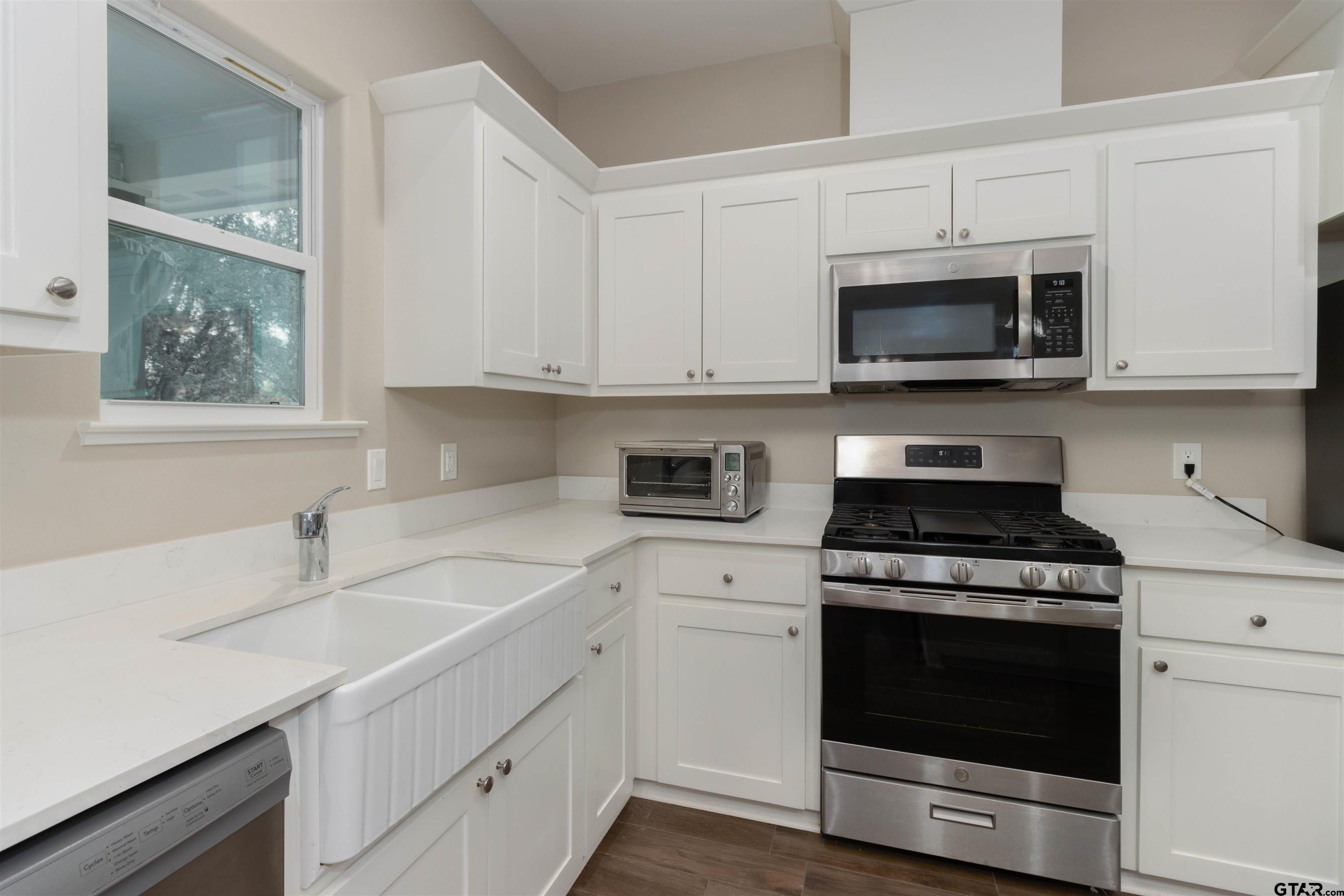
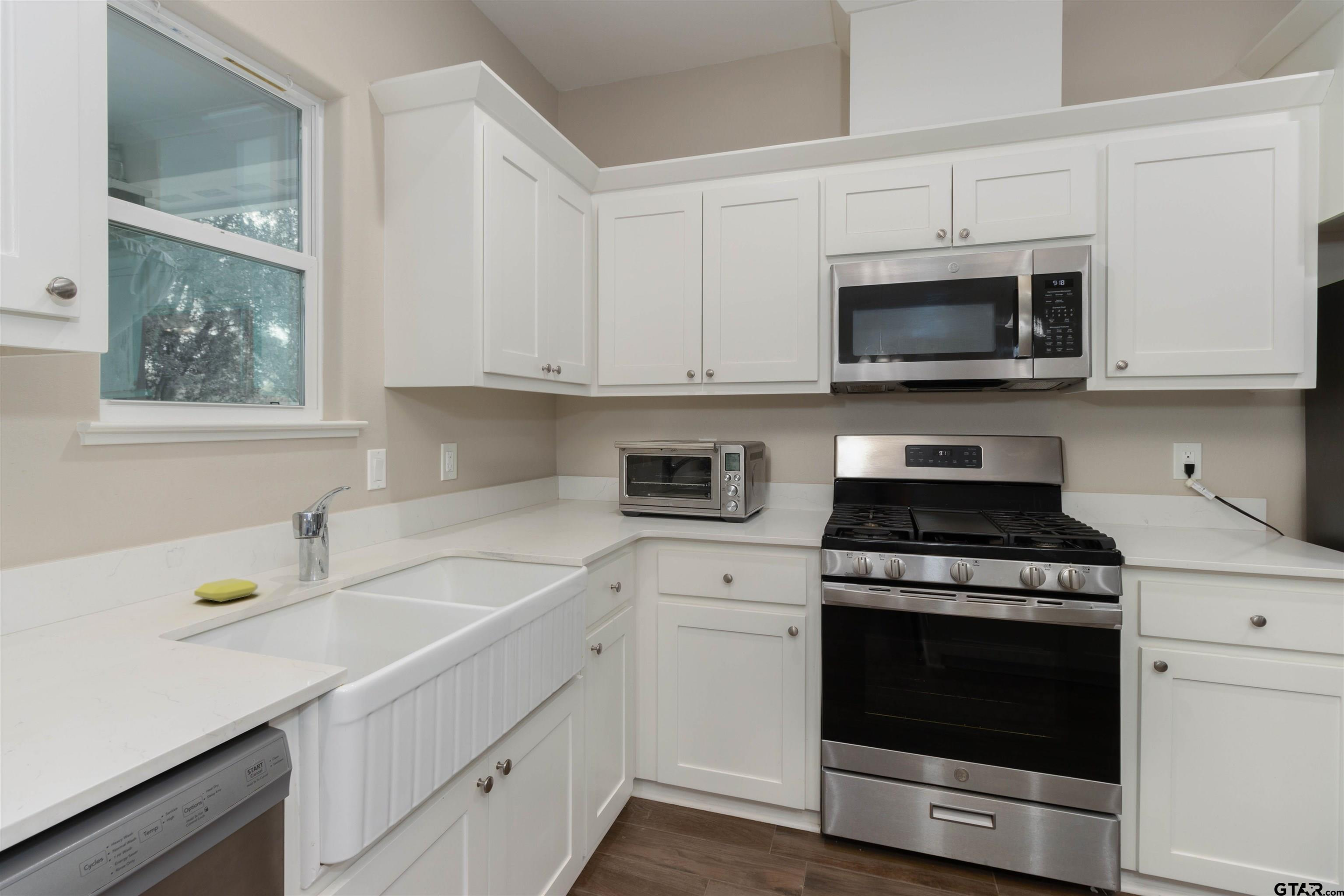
+ soap bar [194,578,258,602]
